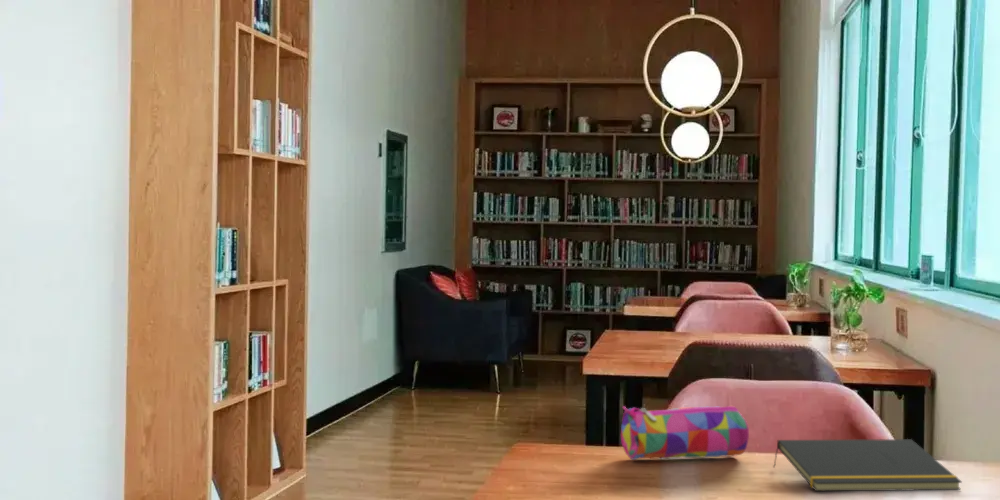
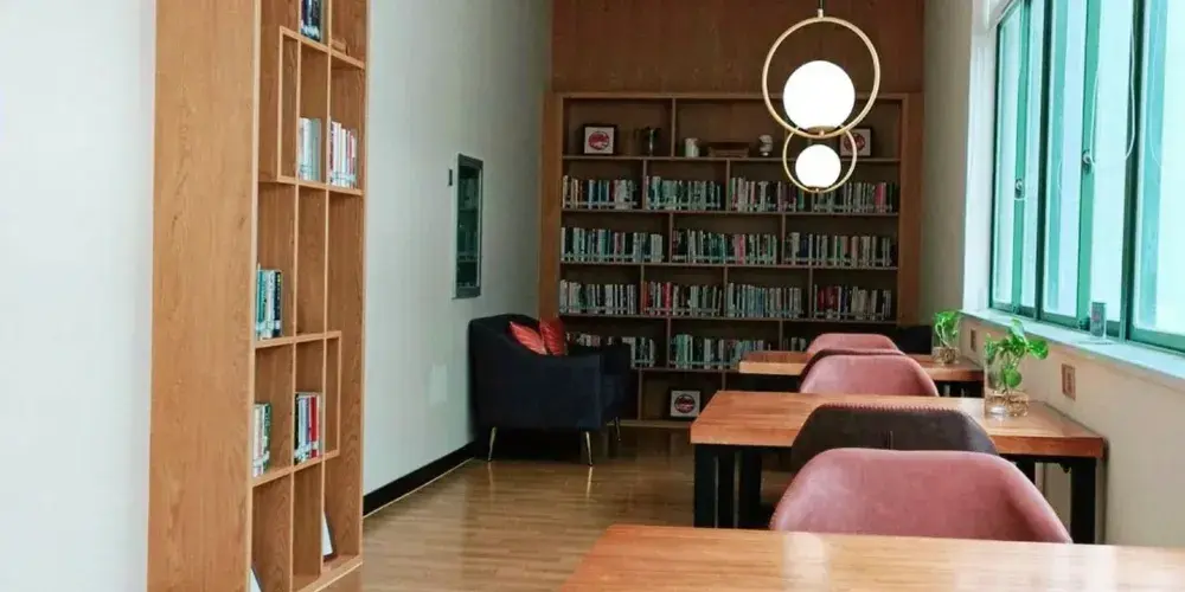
- notepad [772,438,963,492]
- pencil case [620,405,750,461]
